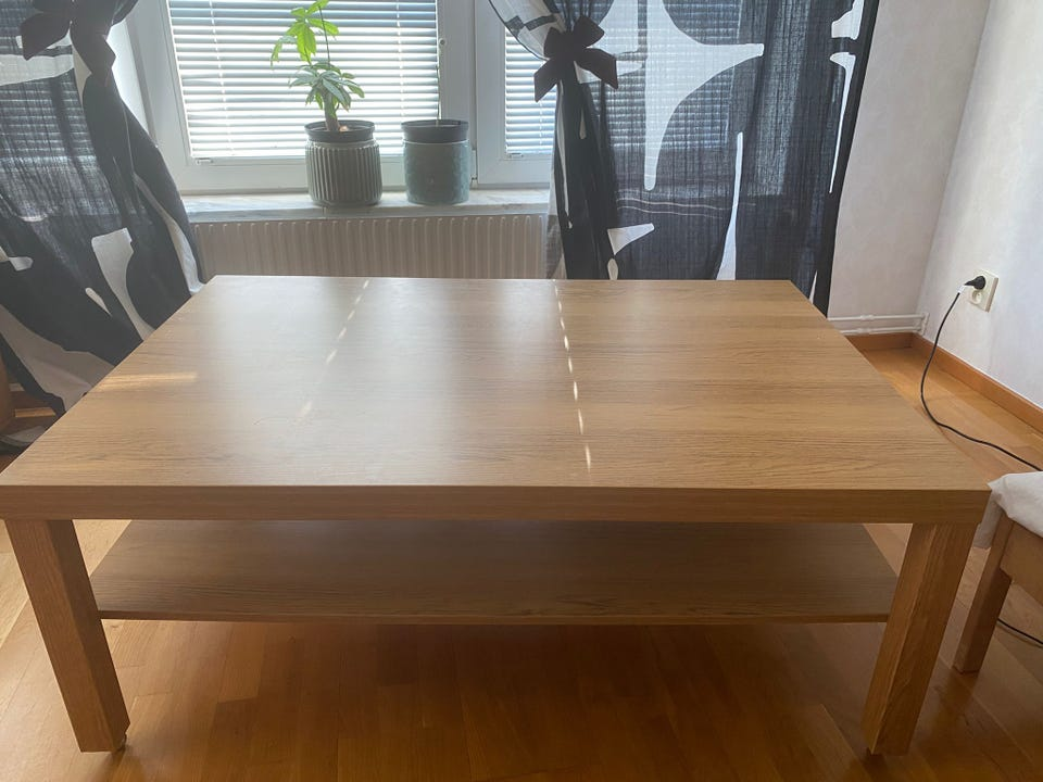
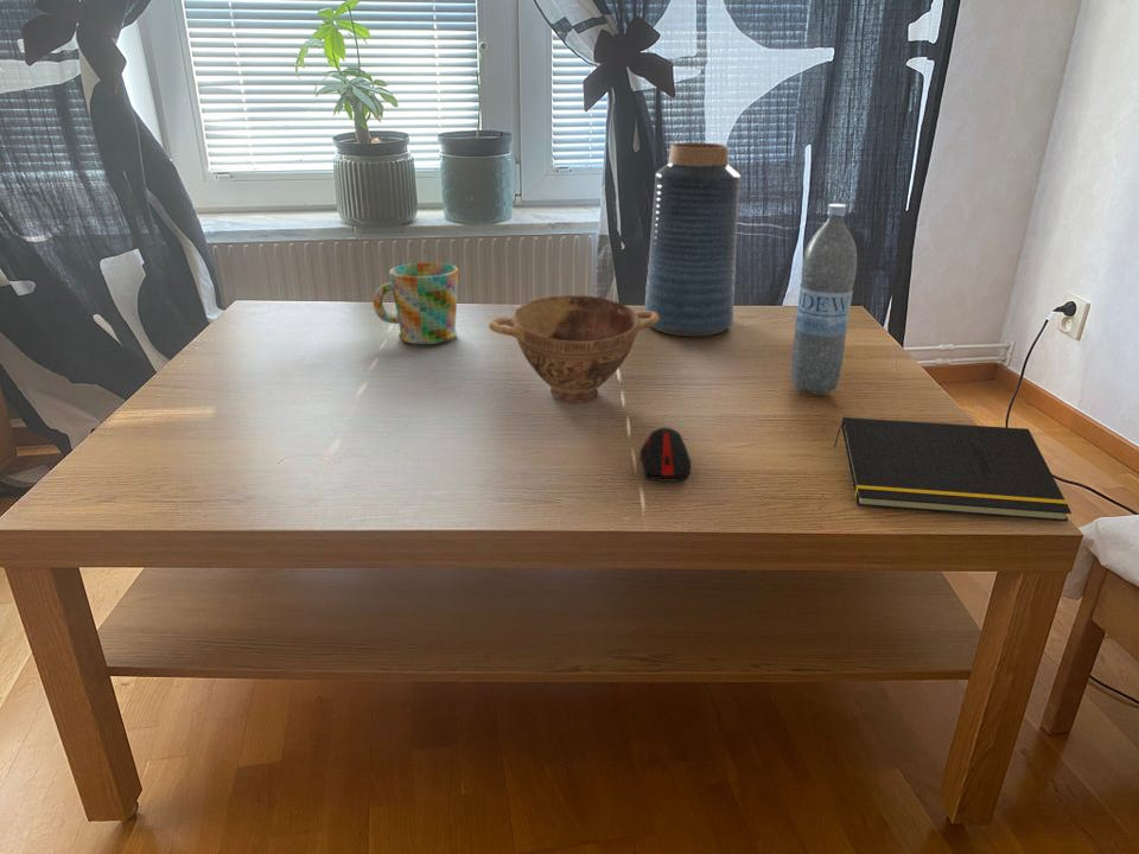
+ mug [371,262,460,345]
+ bowl [488,294,660,403]
+ vase [643,142,742,337]
+ notepad [833,416,1073,523]
+ water bottle [789,203,858,396]
+ computer mouse [640,427,693,483]
